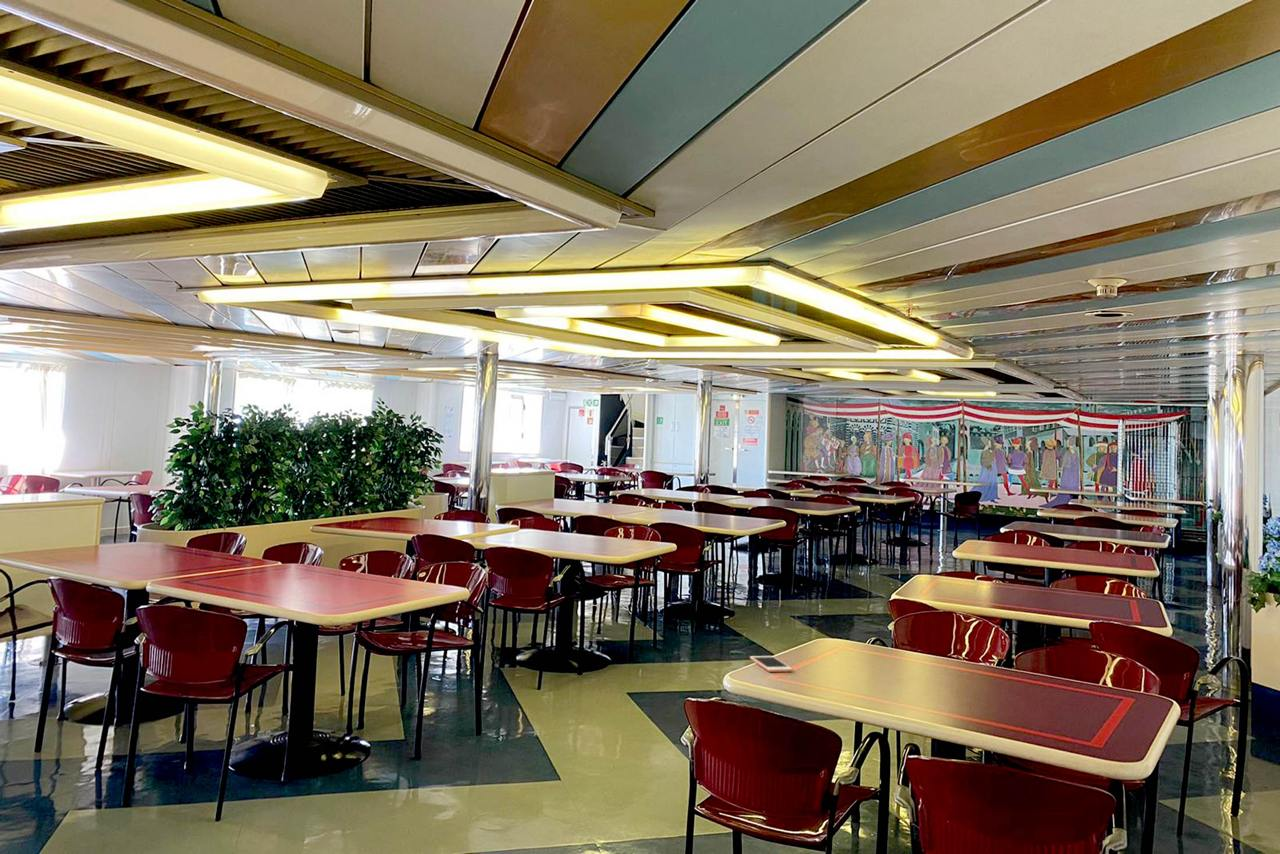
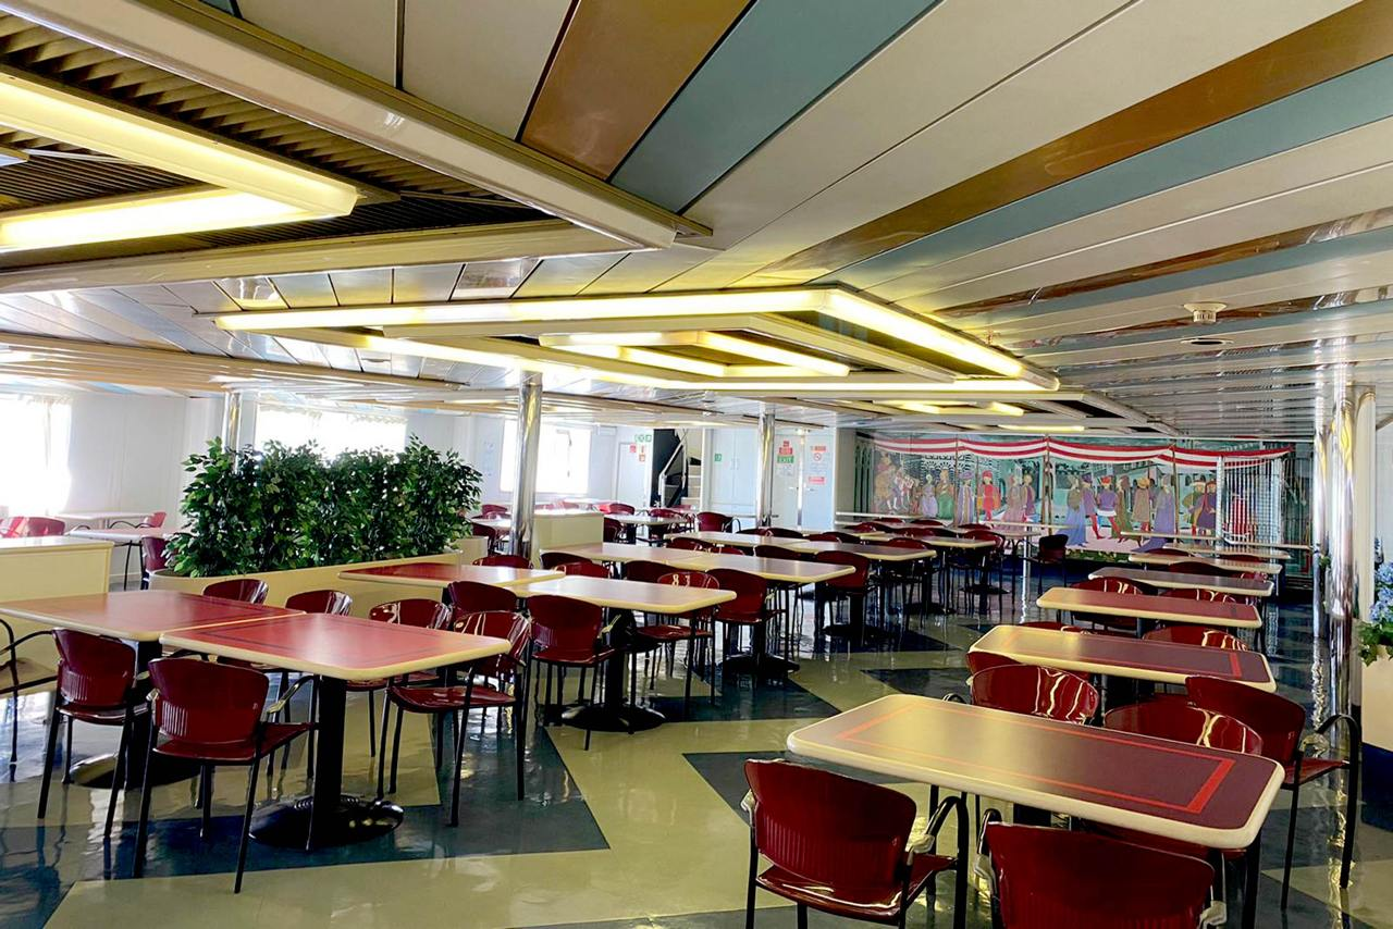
- cell phone [749,655,793,673]
